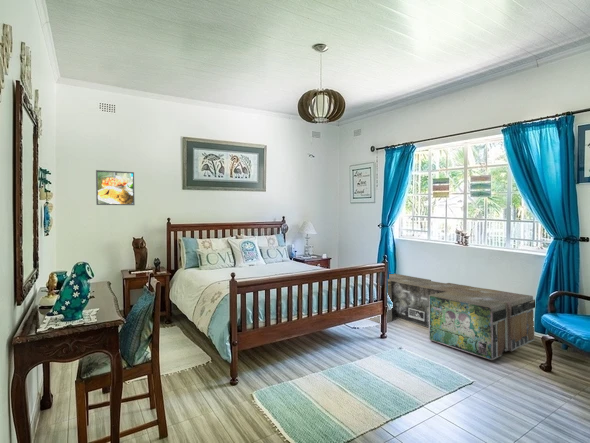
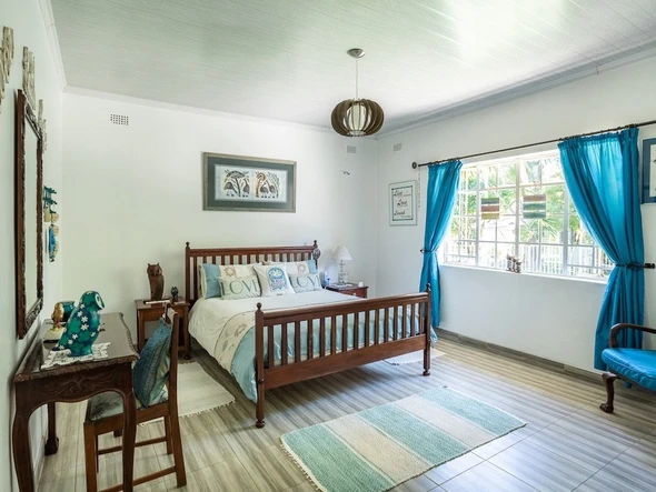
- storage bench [367,273,536,361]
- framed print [95,169,136,206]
